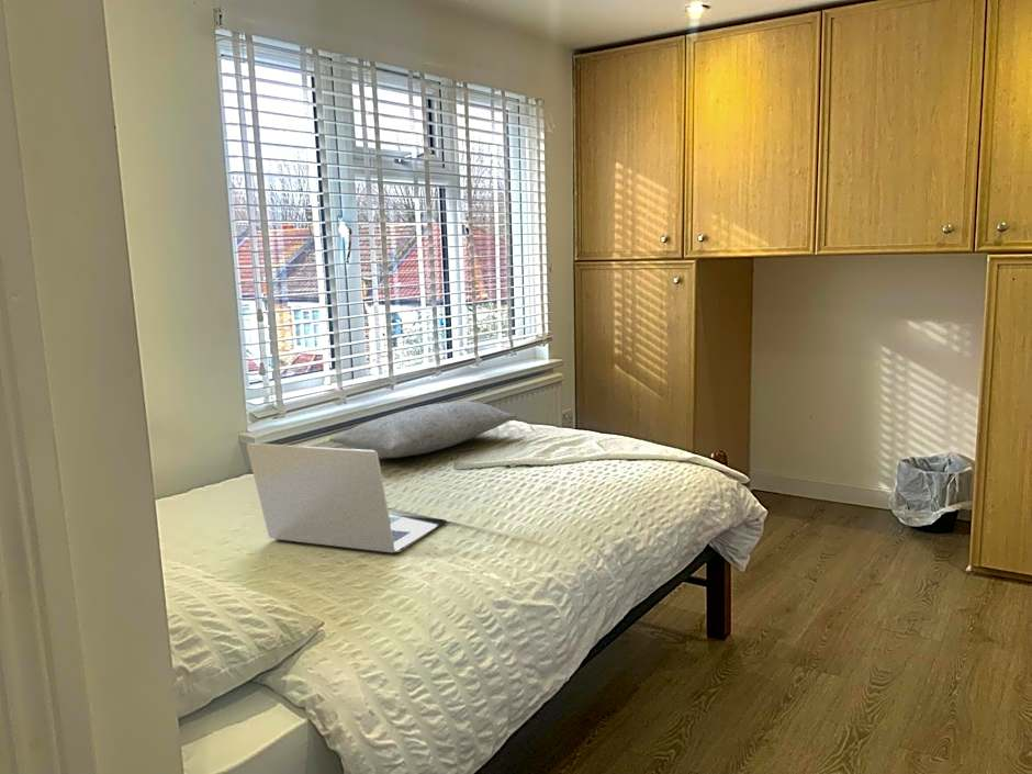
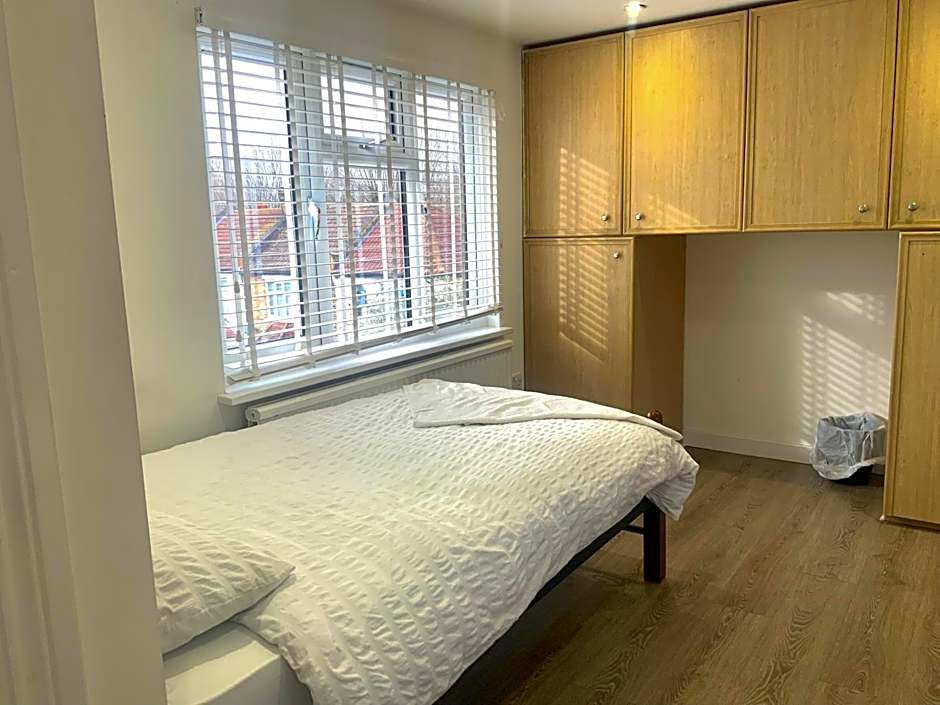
- pillow [328,401,518,459]
- laptop [246,441,447,553]
